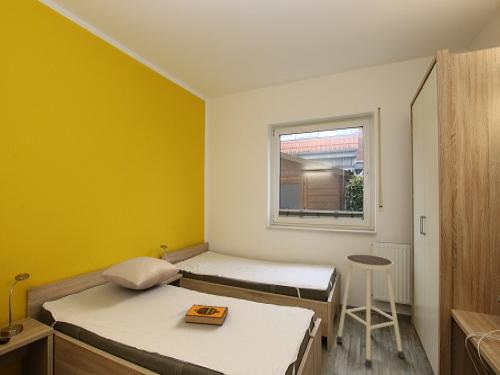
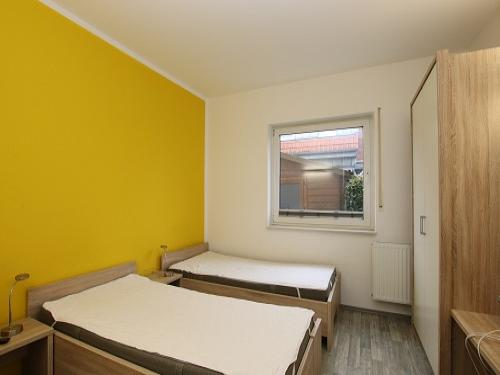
- hardback book [184,304,229,326]
- stool [335,253,406,368]
- pillow [99,256,181,290]
